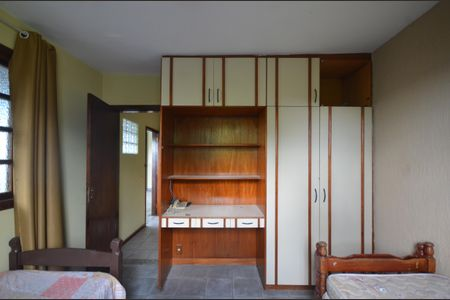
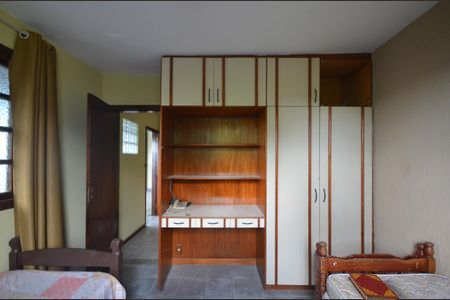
+ hardback book [347,271,401,300]
